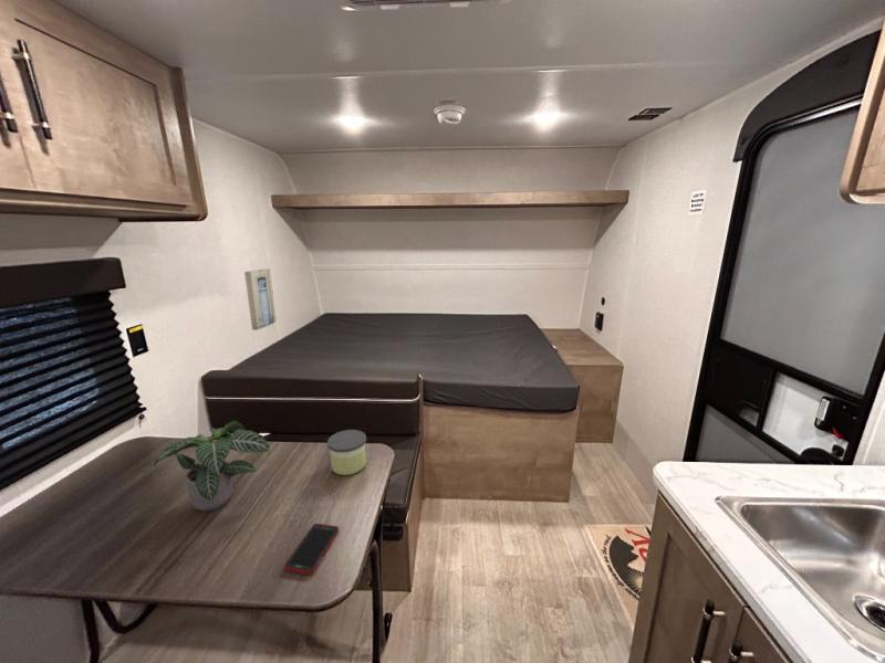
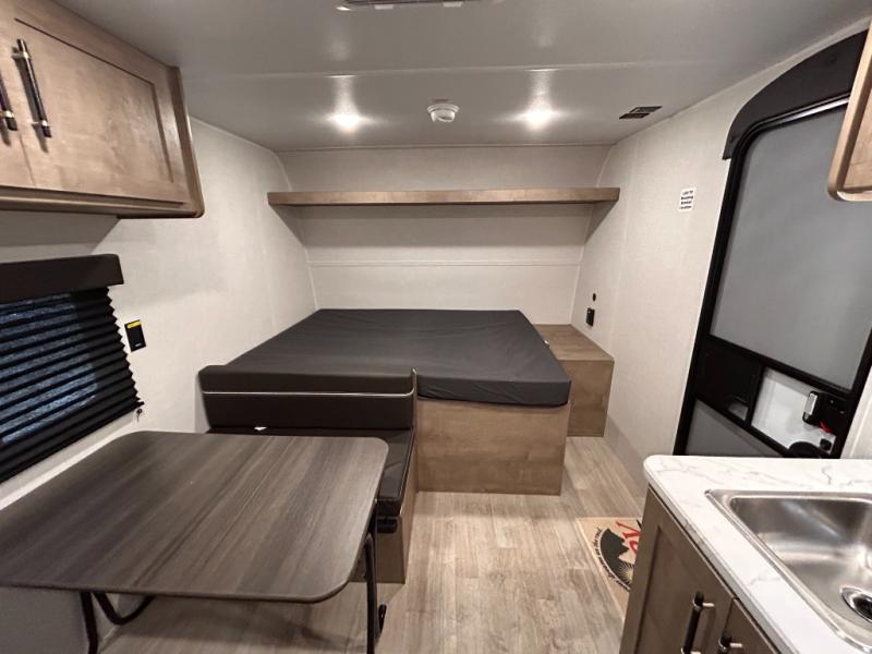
- cell phone [283,523,340,576]
- potted plant [153,420,271,513]
- candle [326,429,367,476]
- wall art [243,267,278,332]
